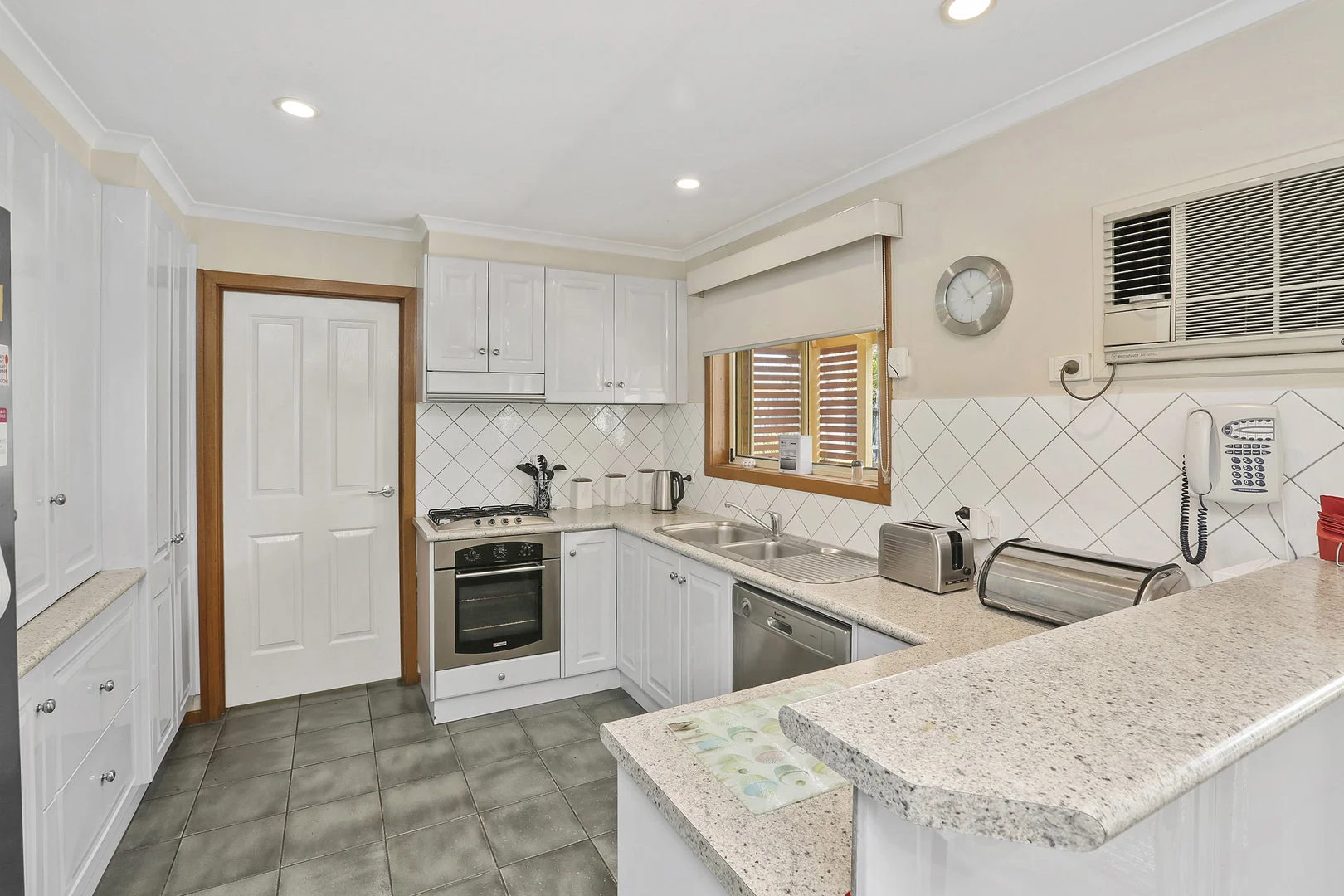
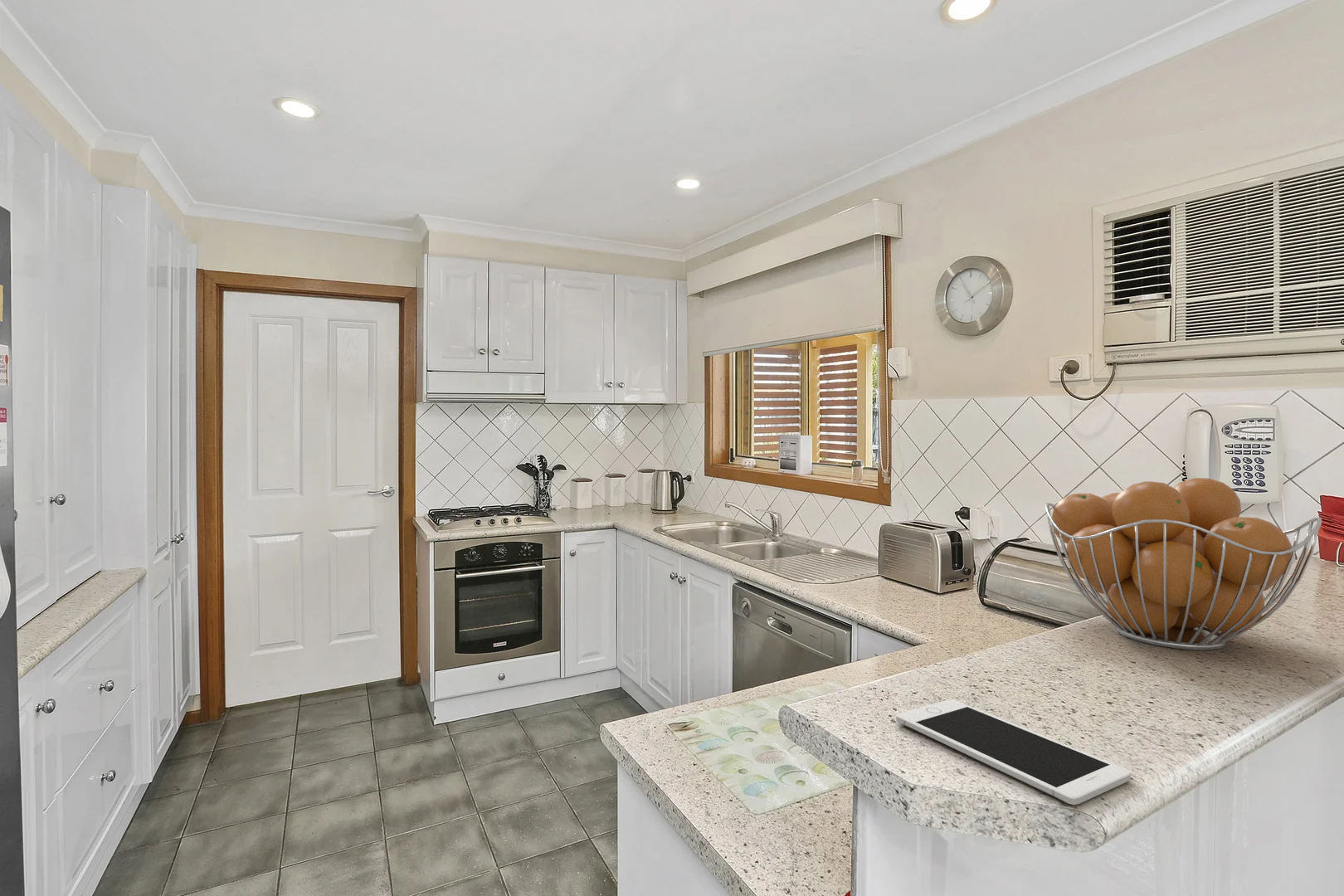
+ cell phone [895,699,1132,806]
+ fruit basket [1045,477,1322,651]
